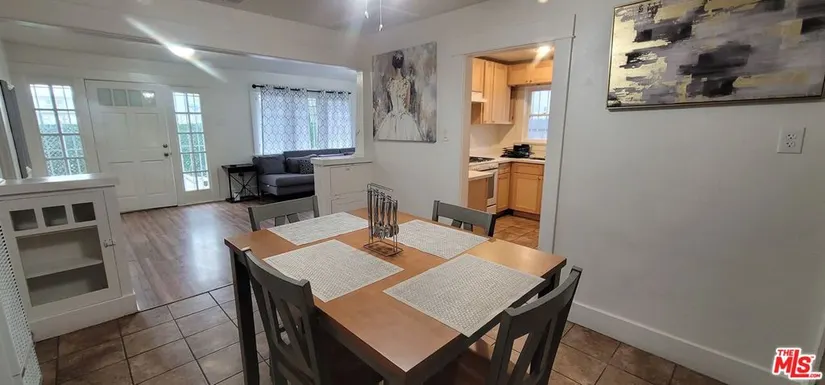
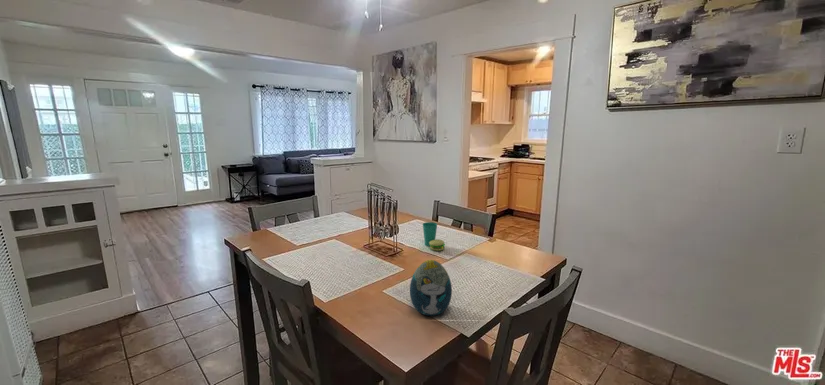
+ cup [422,221,446,252]
+ decorative egg [409,259,453,317]
